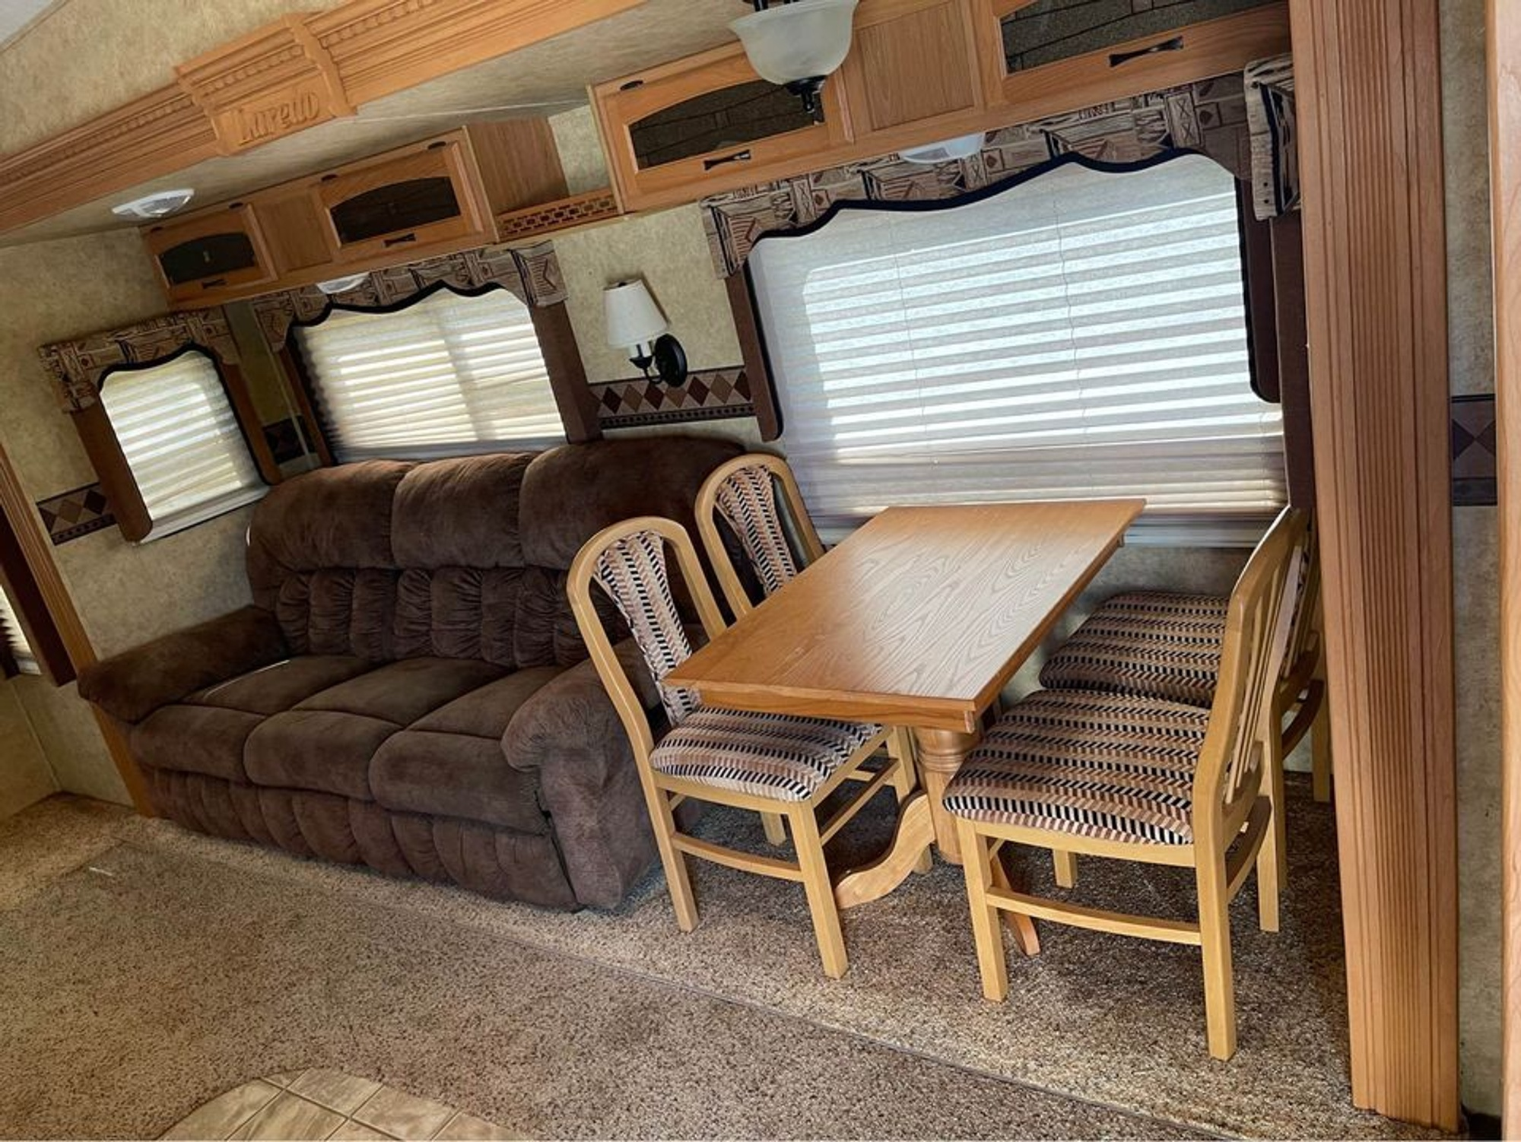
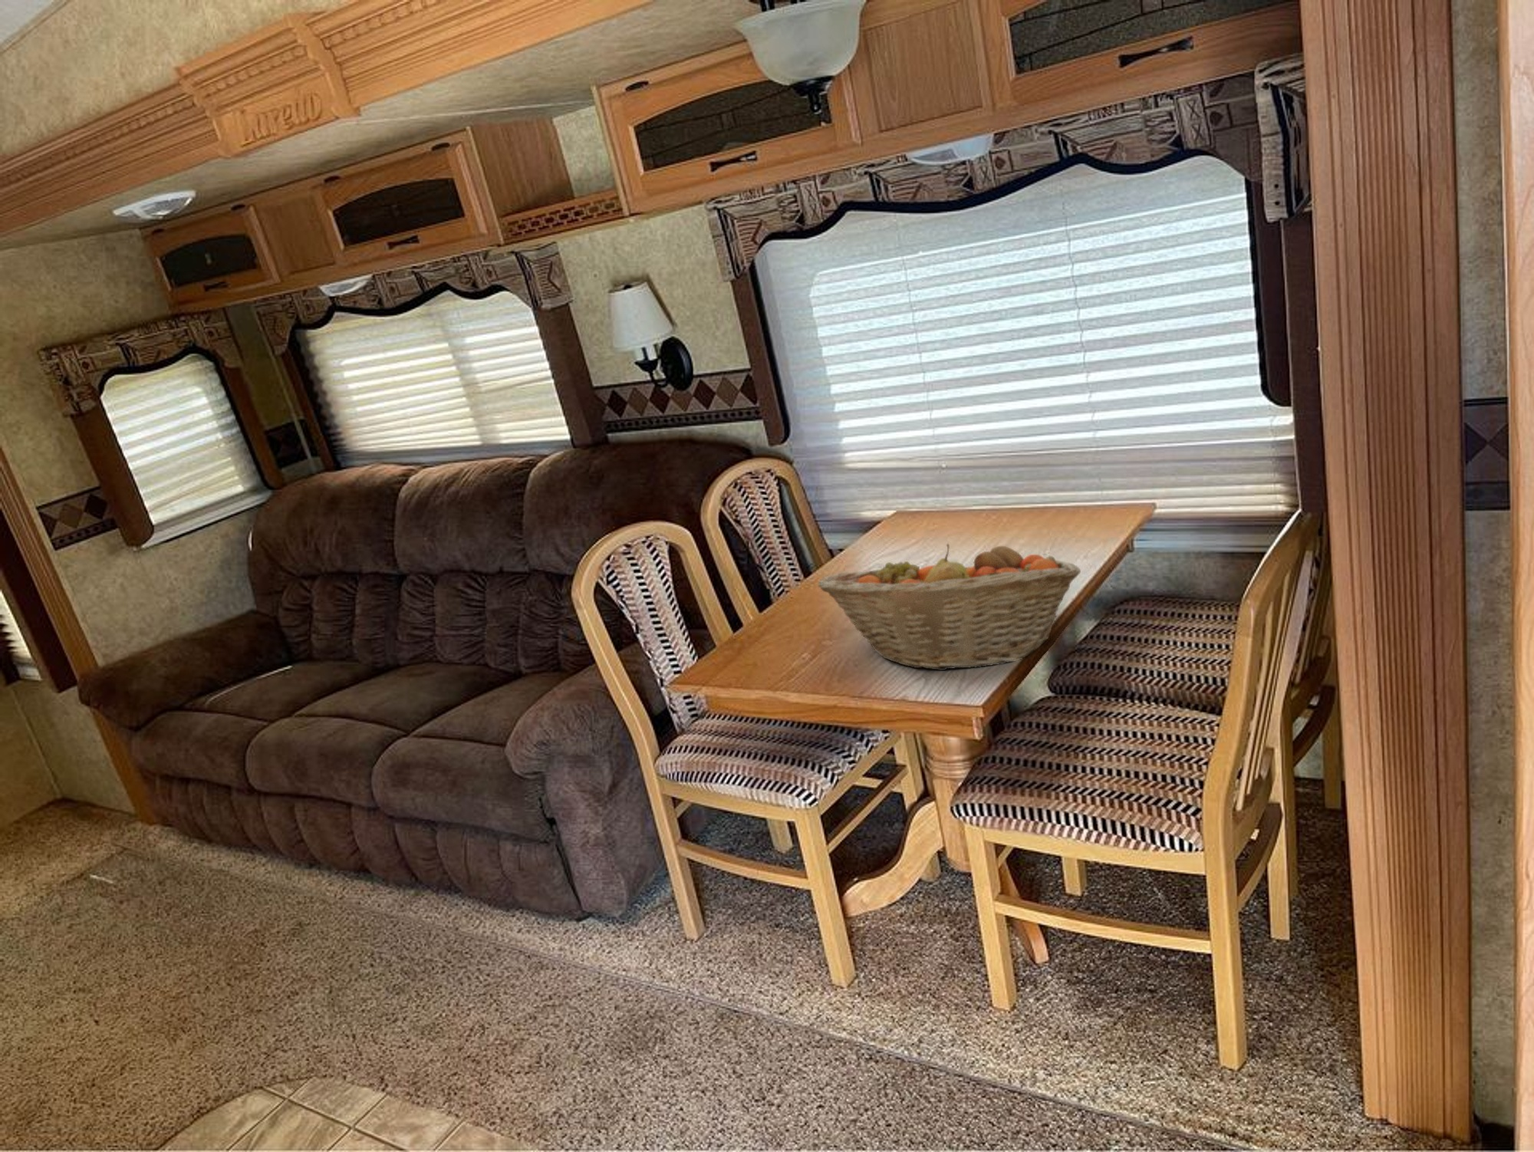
+ fruit basket [817,543,1082,672]
